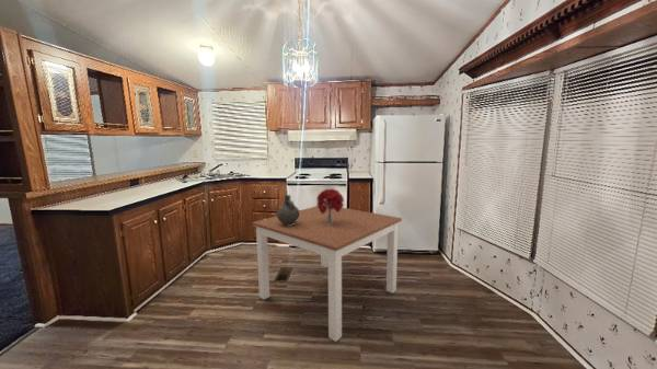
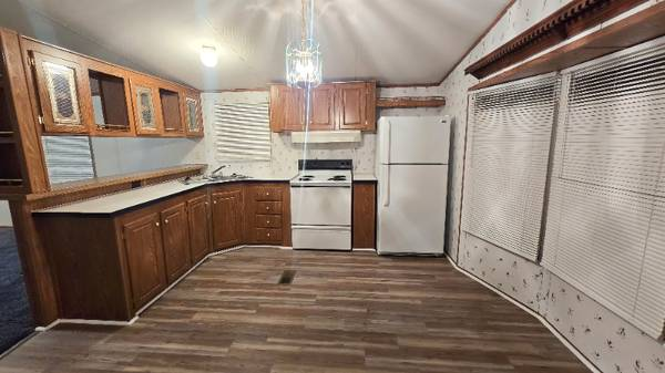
- dining table [251,205,403,343]
- bouquet [315,187,345,224]
- ceramic jug [276,194,300,226]
